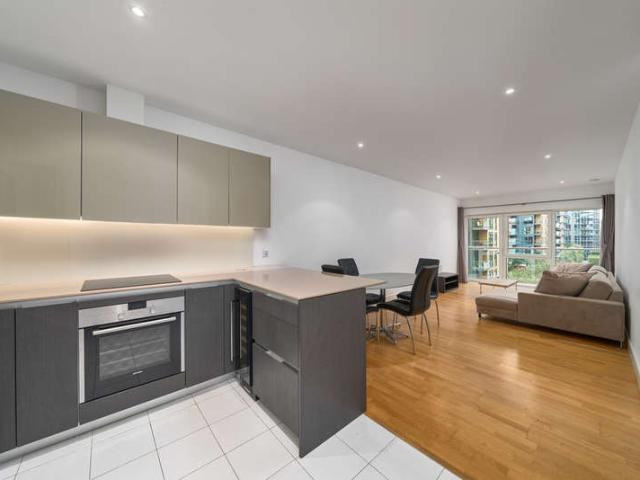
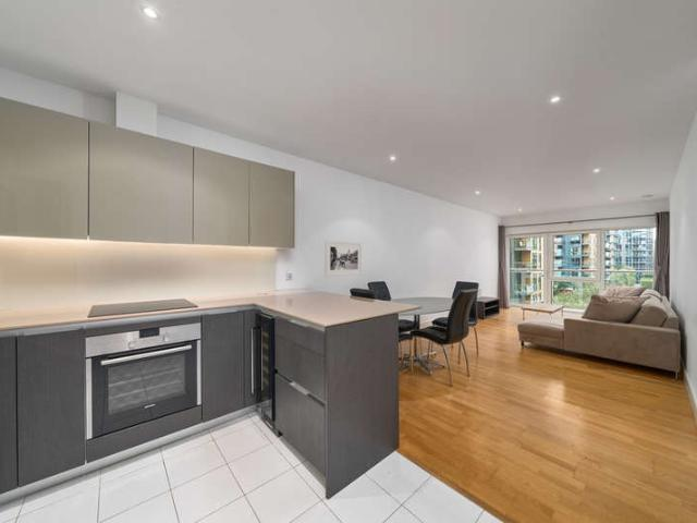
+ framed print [325,240,363,277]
